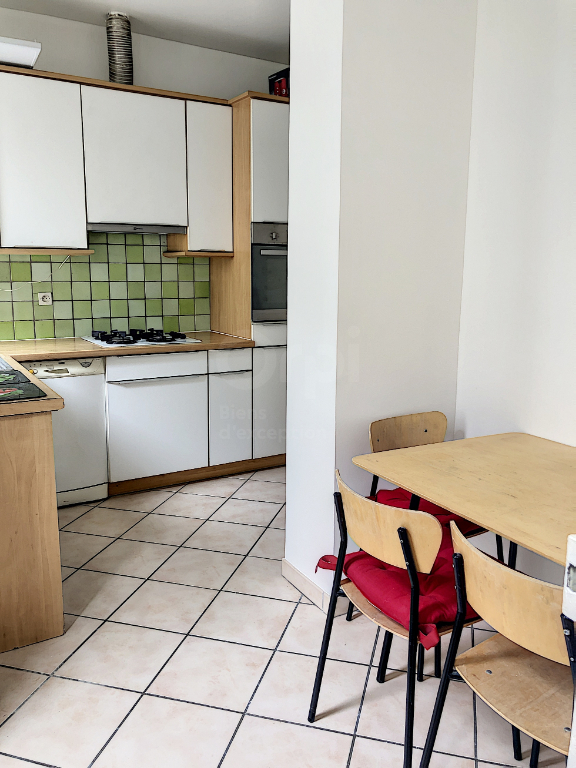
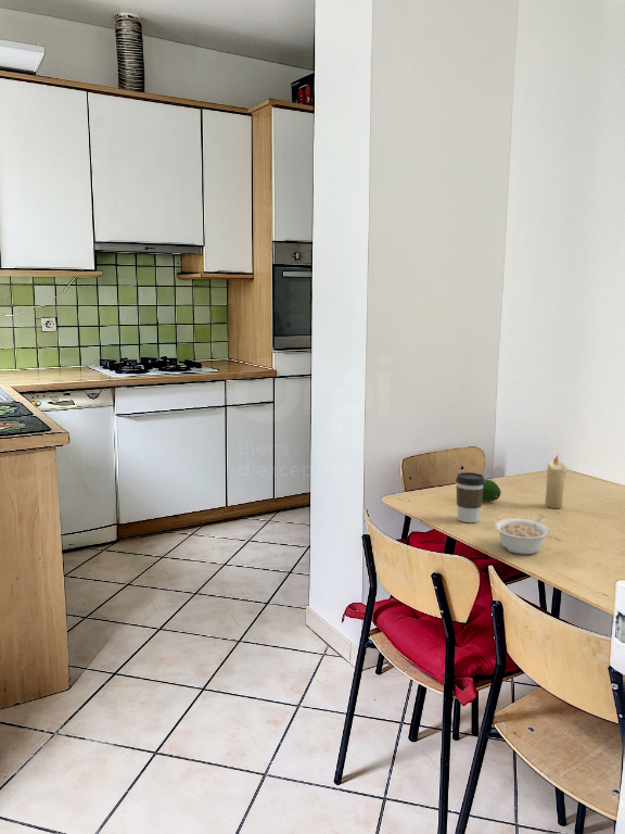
+ legume [494,515,550,555]
+ fruit [482,478,501,502]
+ candle [545,454,567,509]
+ coffee cup [455,471,485,523]
